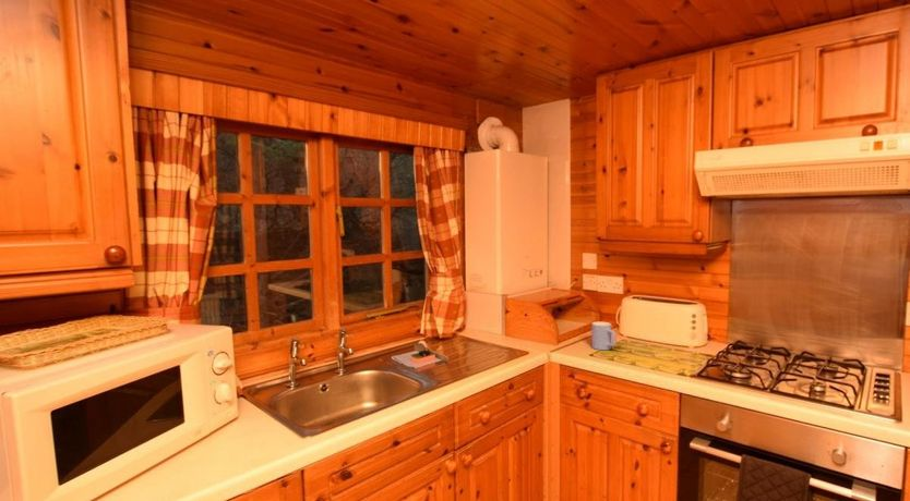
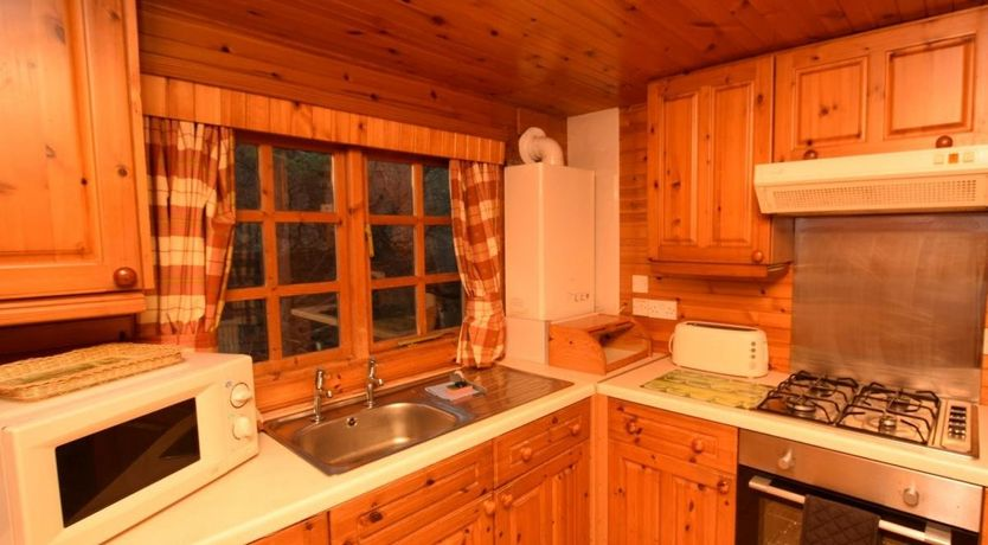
- mug [591,321,618,351]
